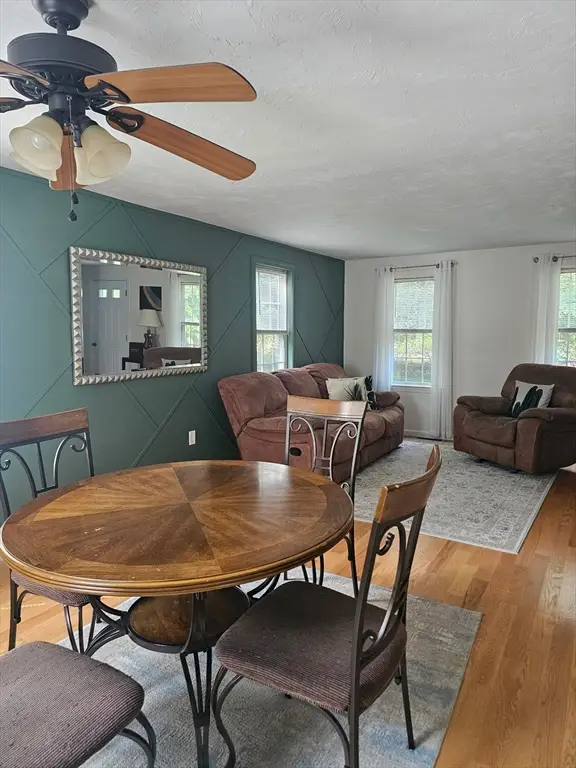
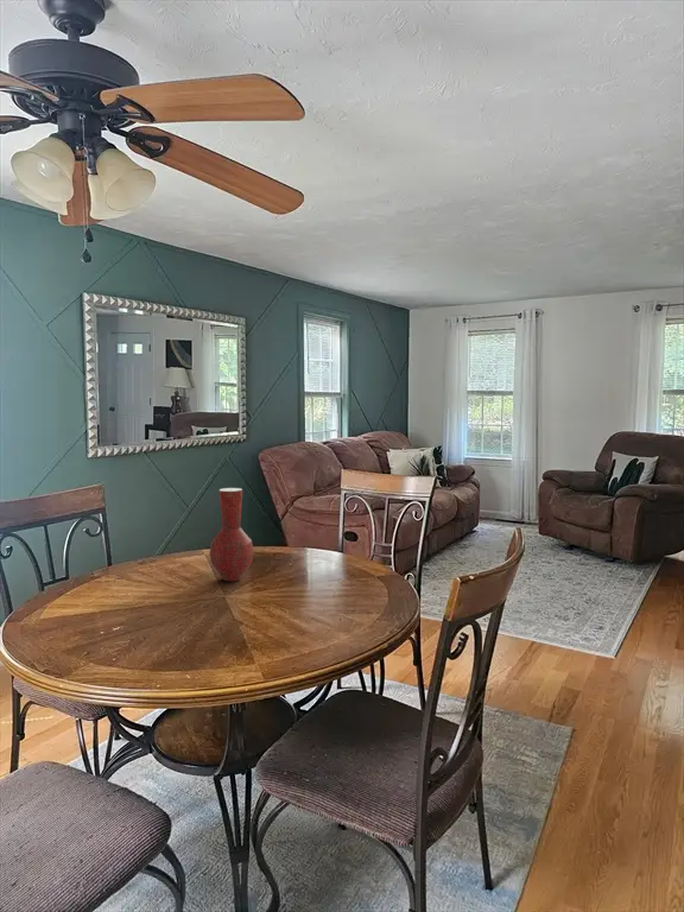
+ vase [208,487,255,583]
